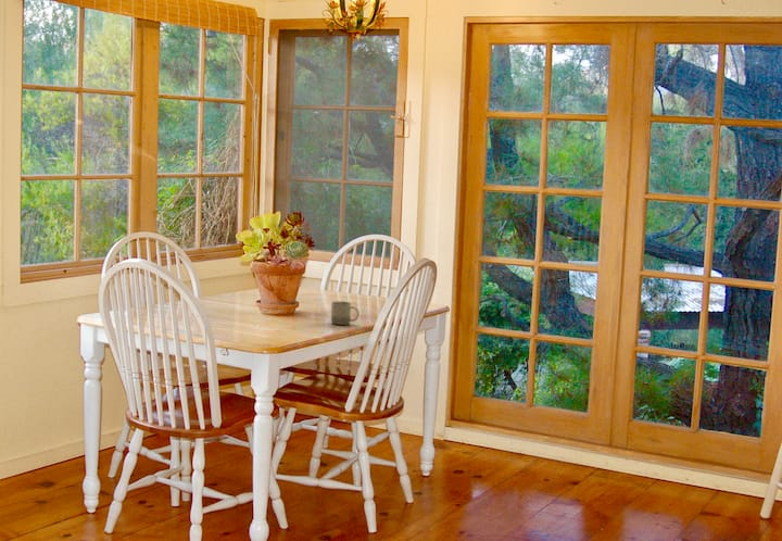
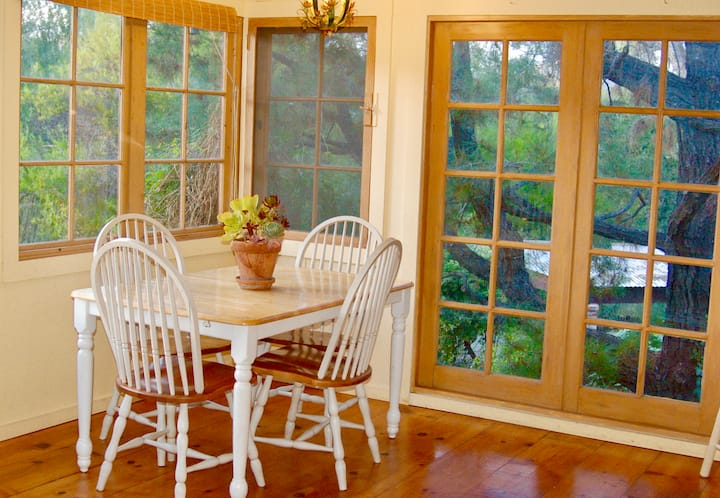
- cup [330,301,361,326]
